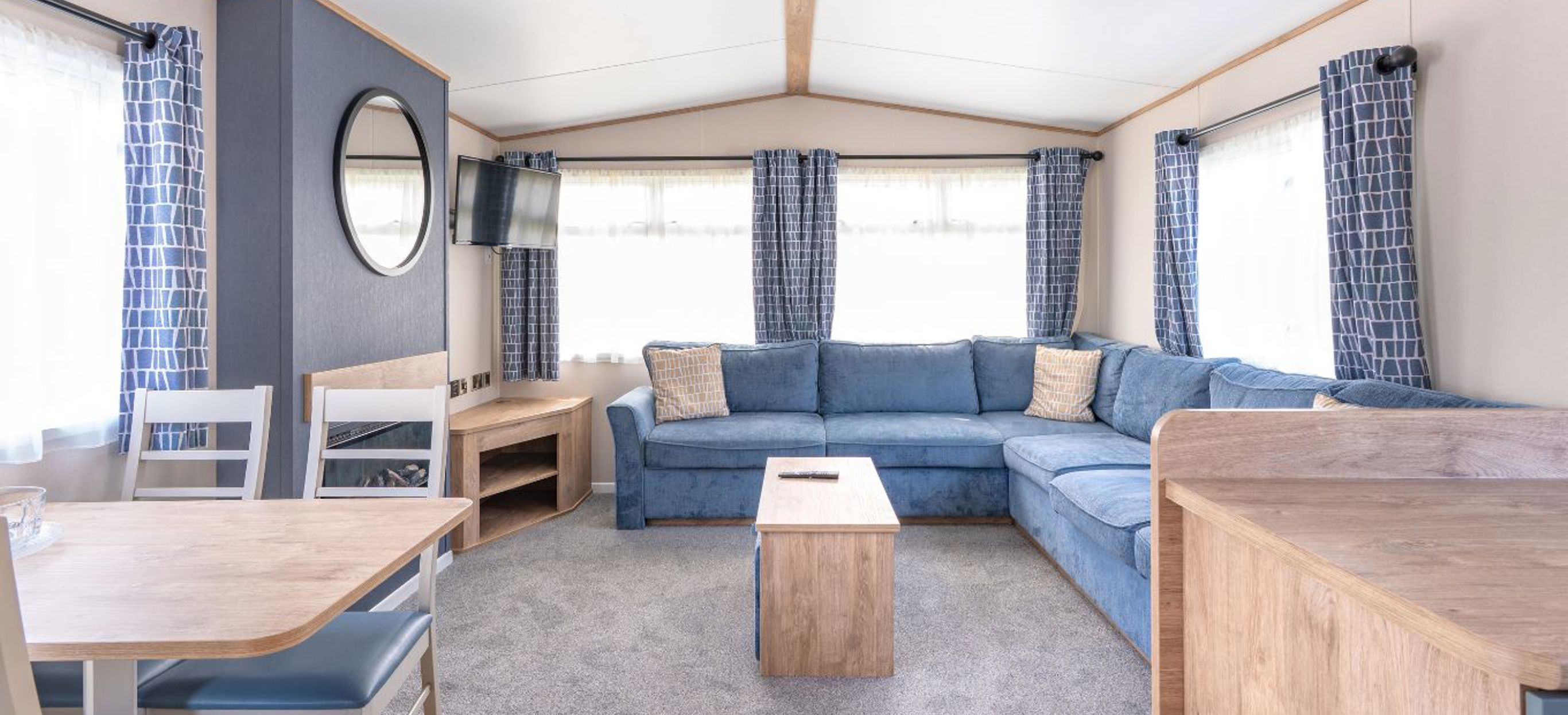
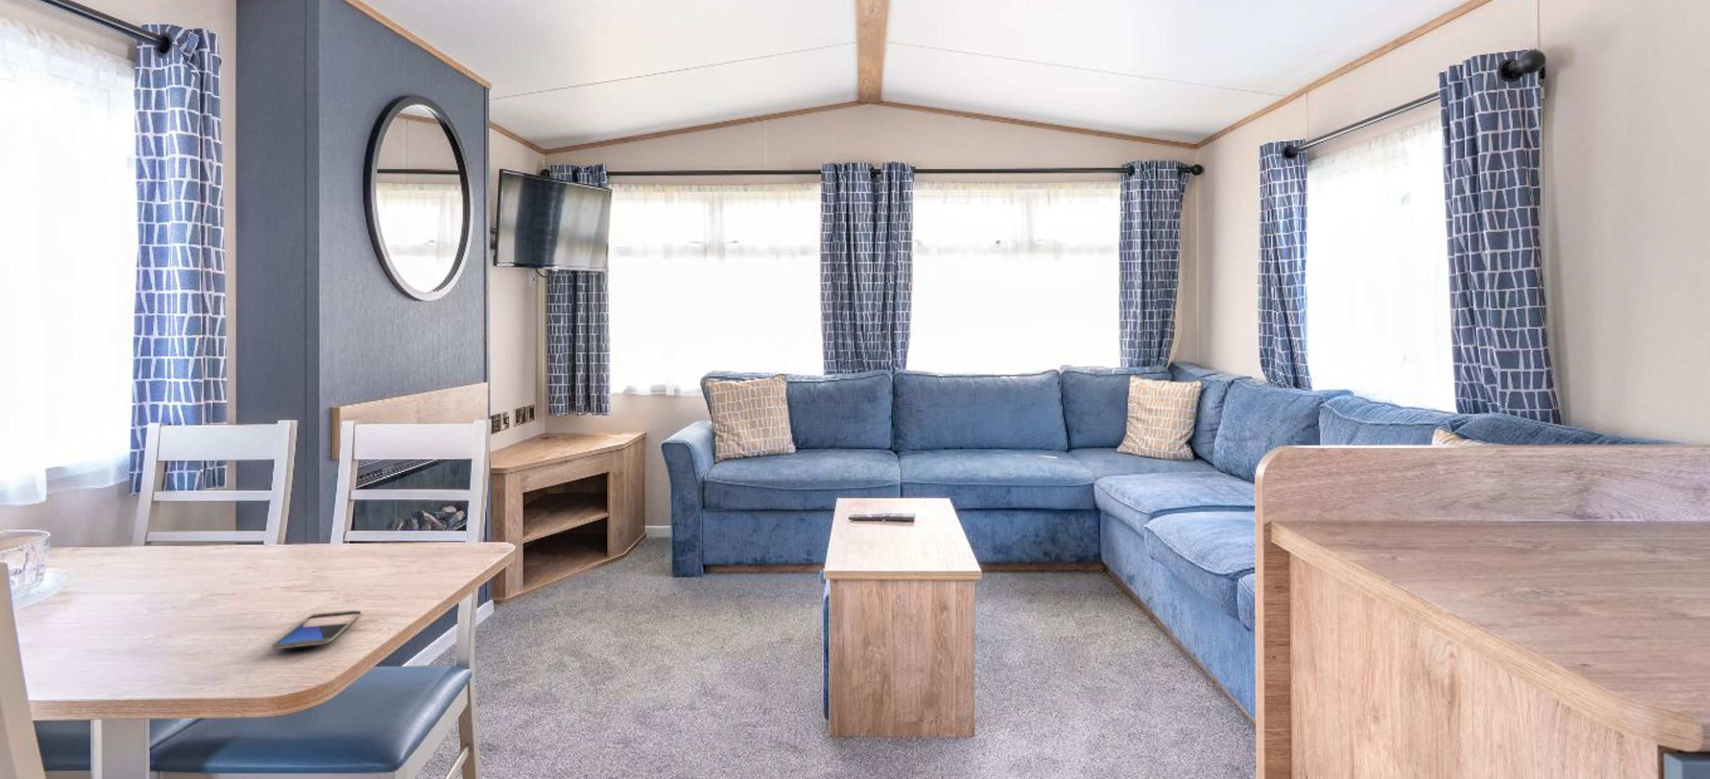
+ smartphone [272,610,362,649]
